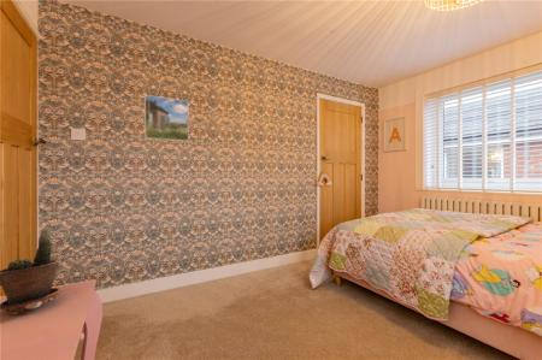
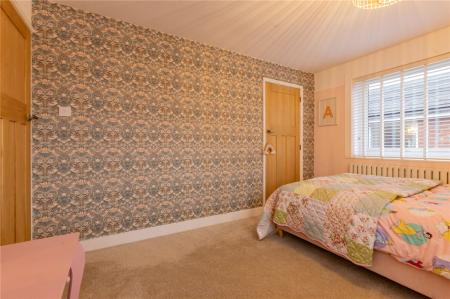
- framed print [143,94,190,142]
- potted plant [0,226,63,315]
